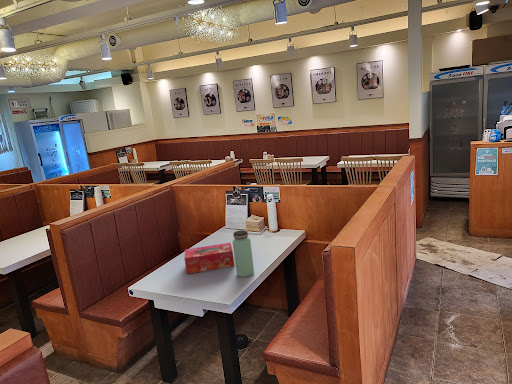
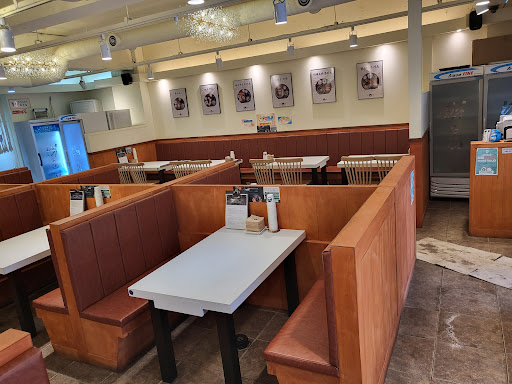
- tissue box [183,242,236,275]
- bottle [232,229,255,278]
